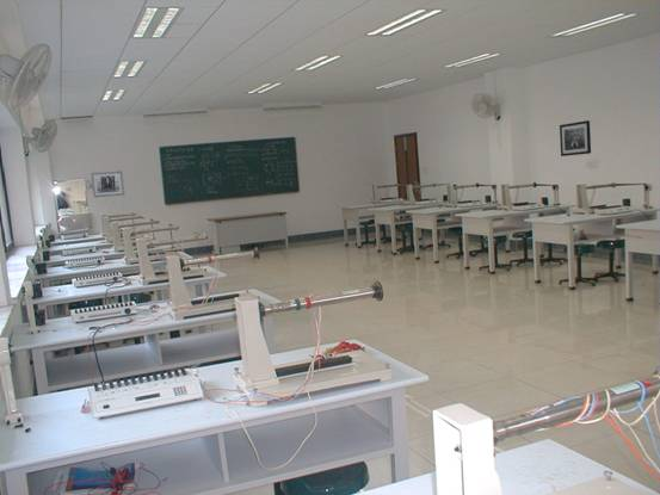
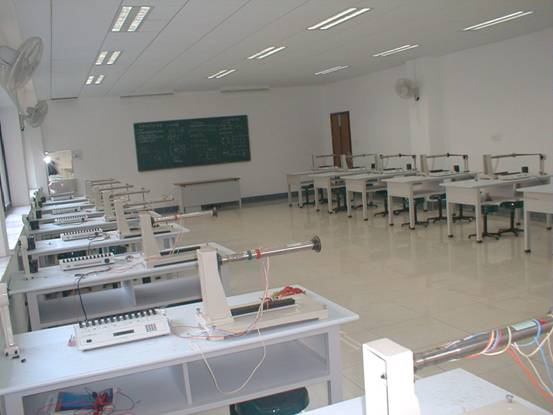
- wall art [559,119,592,157]
- wall art [90,171,125,198]
